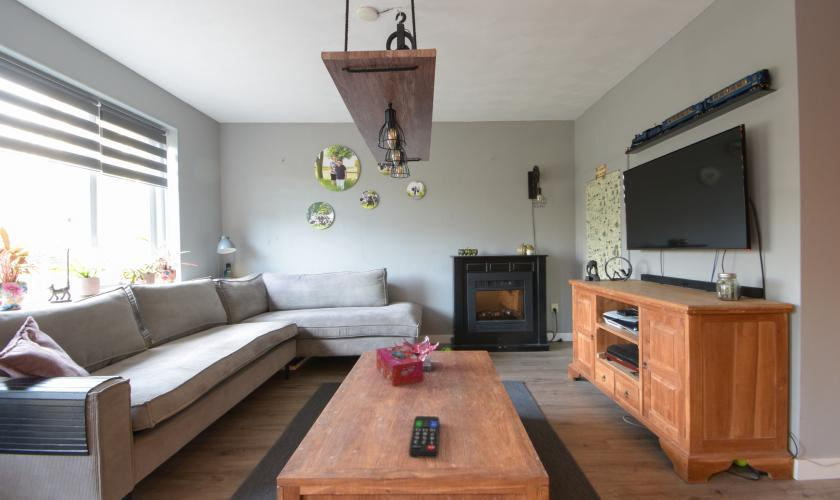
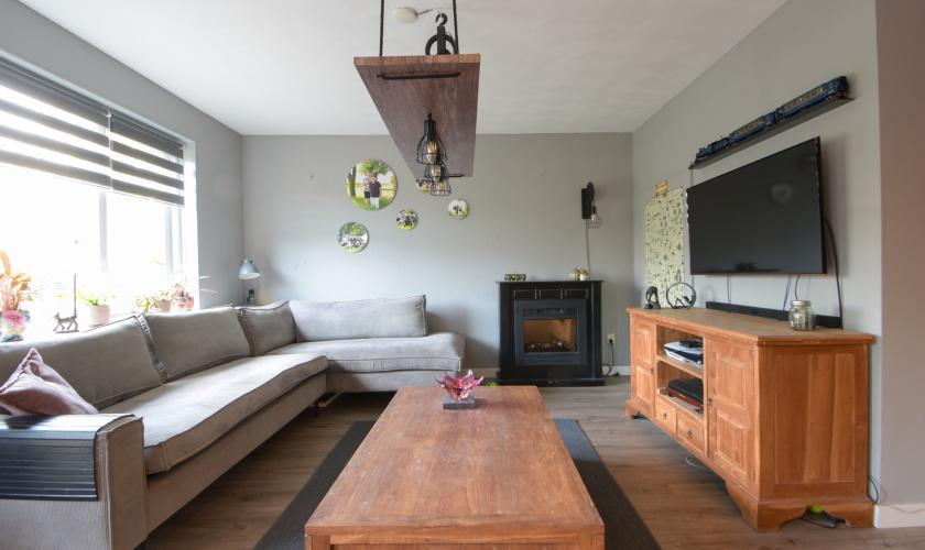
- remote control [408,415,440,459]
- tissue box [375,345,424,388]
